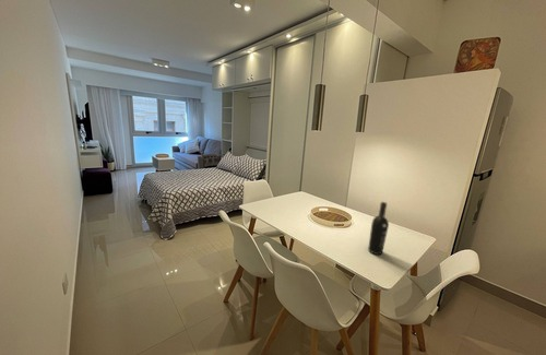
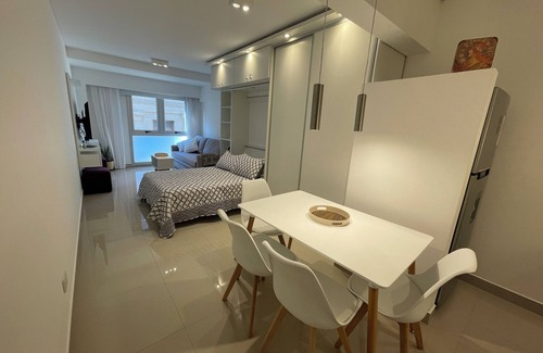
- wine bottle [367,201,390,256]
